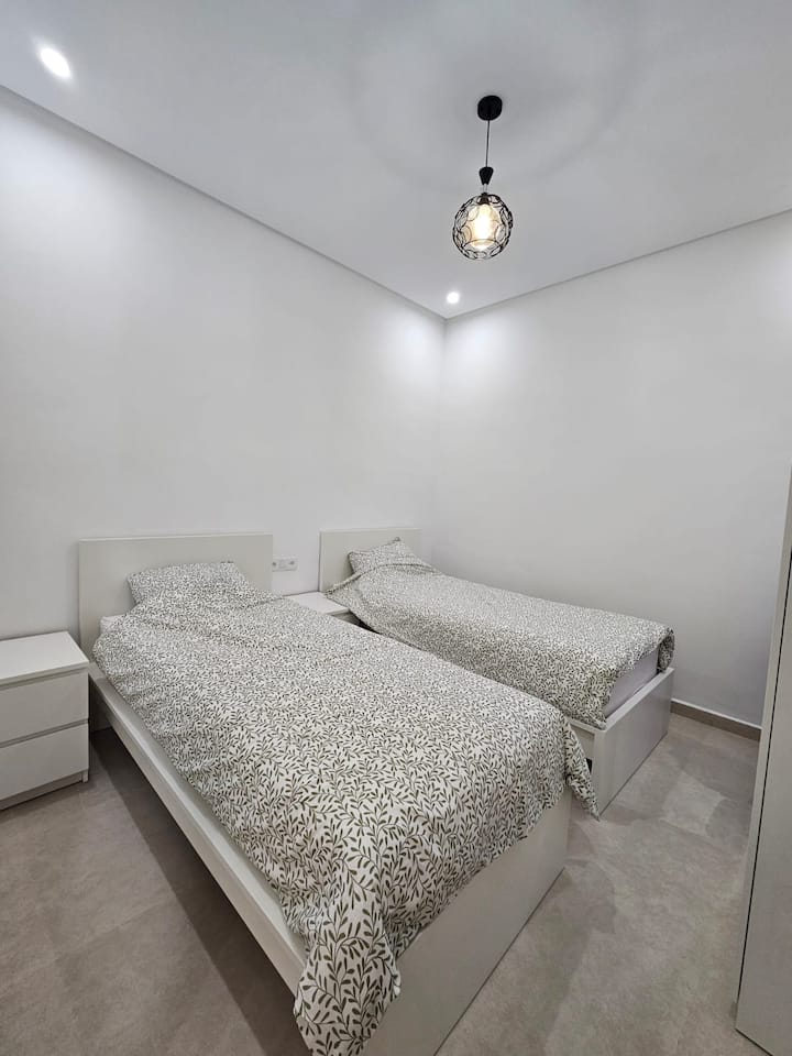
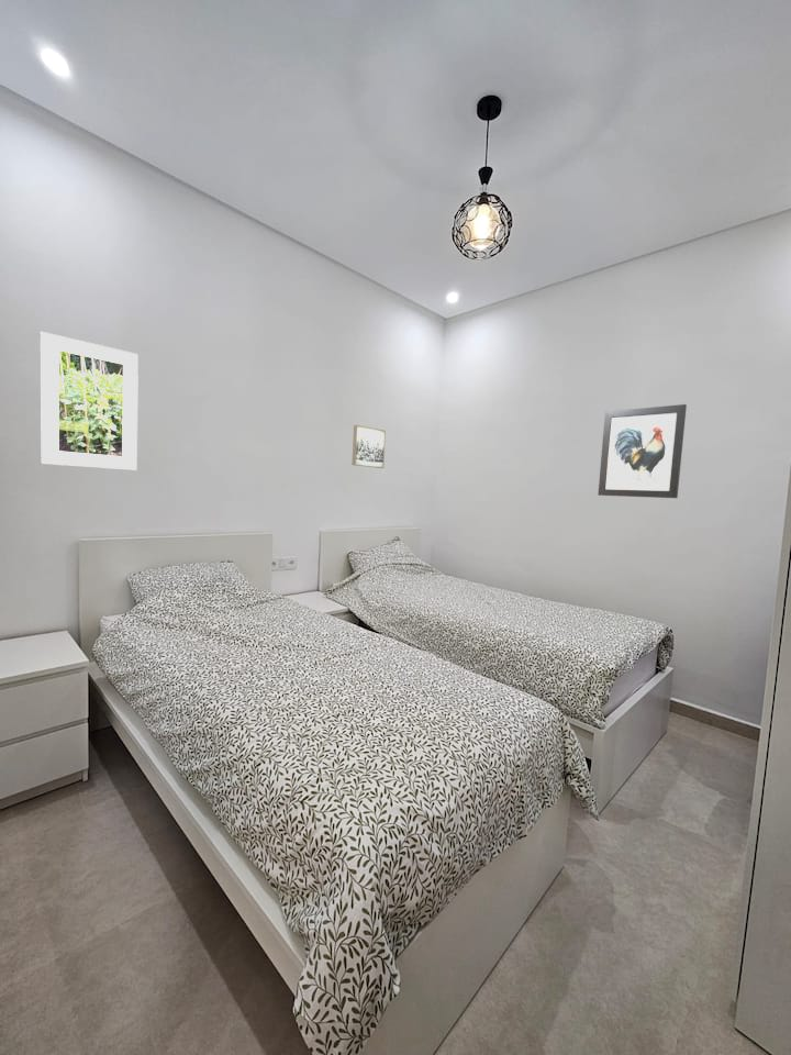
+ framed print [38,331,140,471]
+ wall art [597,403,688,499]
+ wall art [350,424,387,469]
